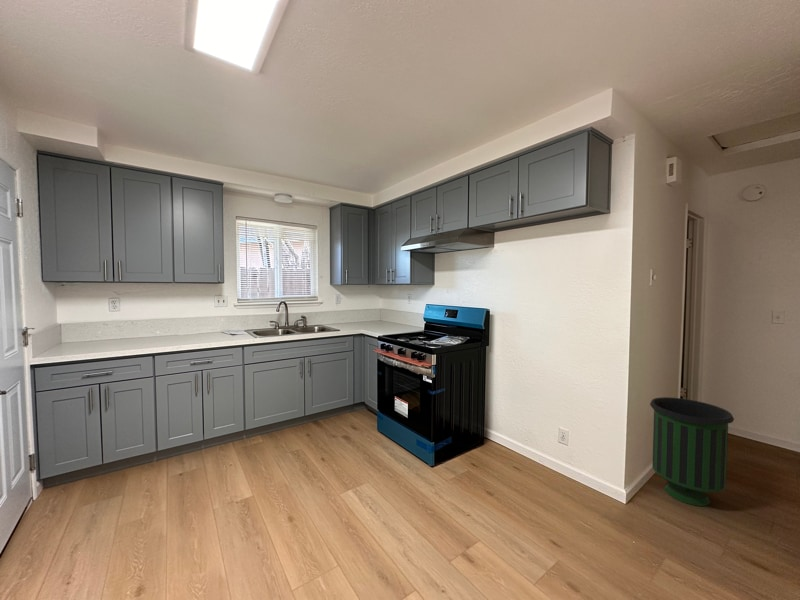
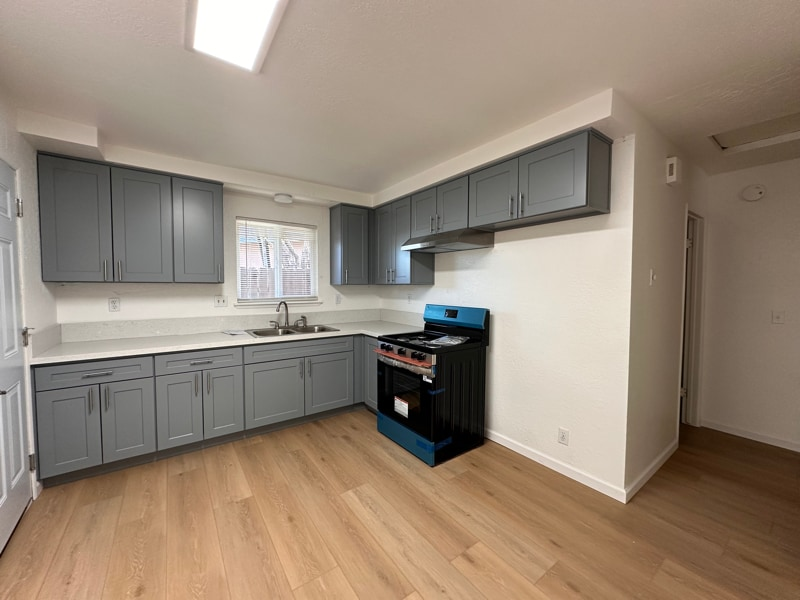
- trash can [649,396,735,507]
